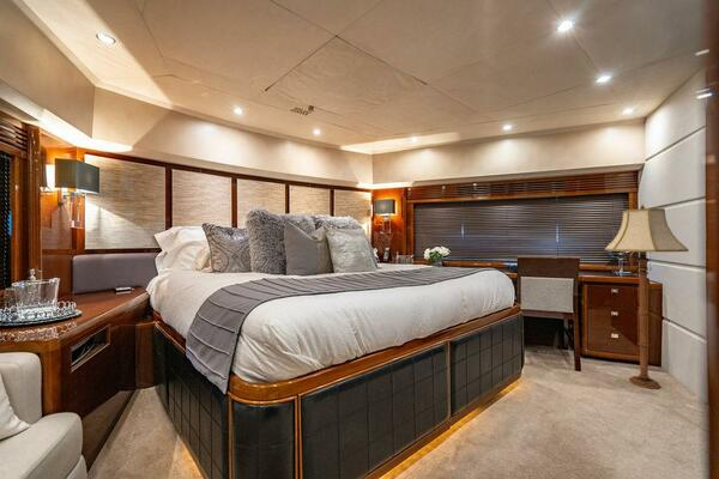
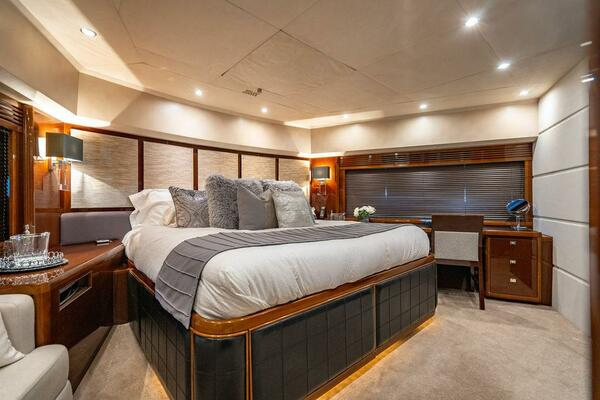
- floor lamp [604,204,689,390]
